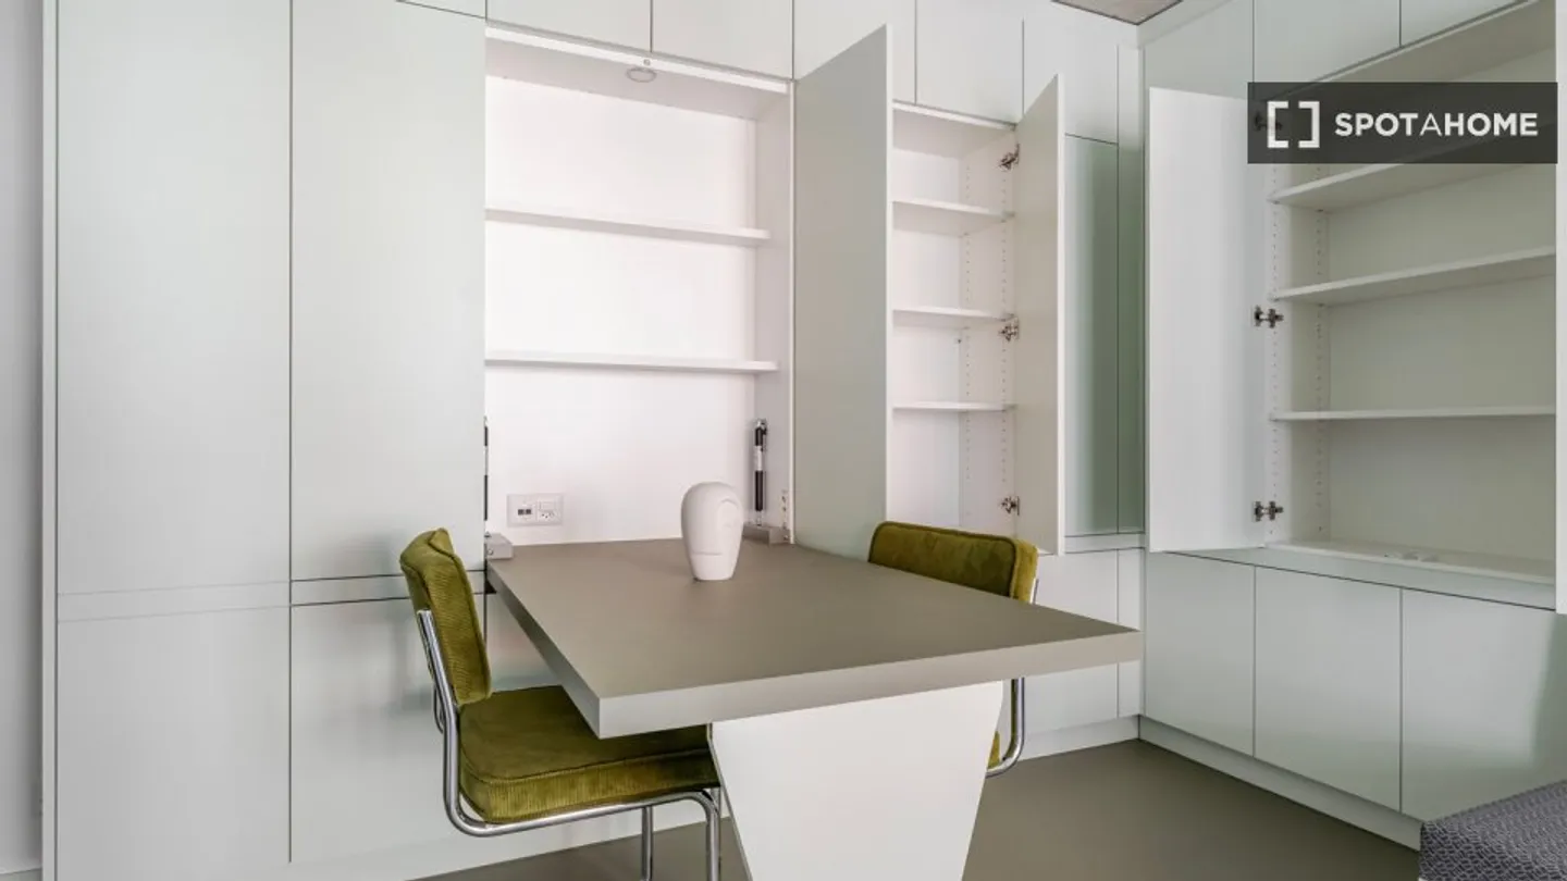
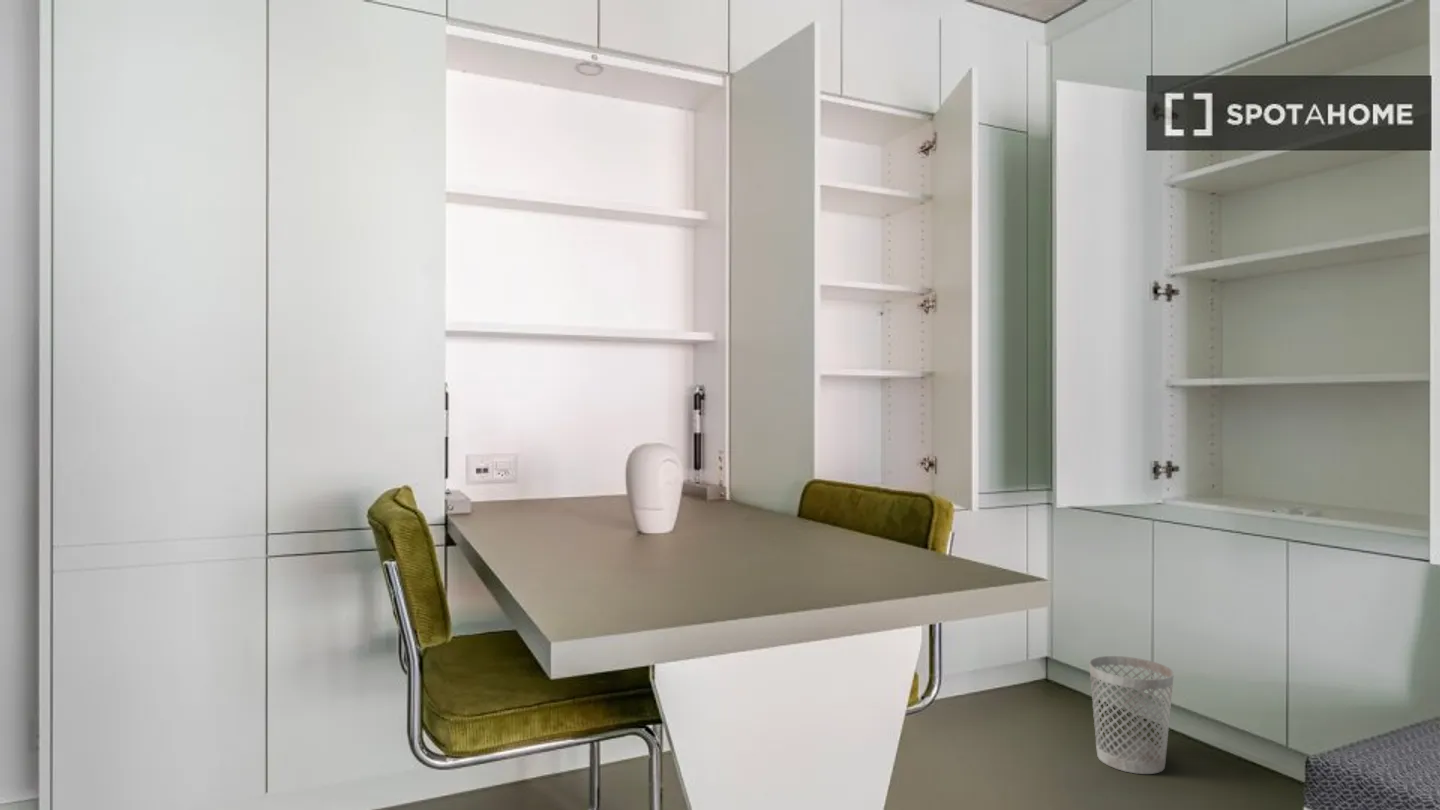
+ wastebasket [1088,655,1175,775]
